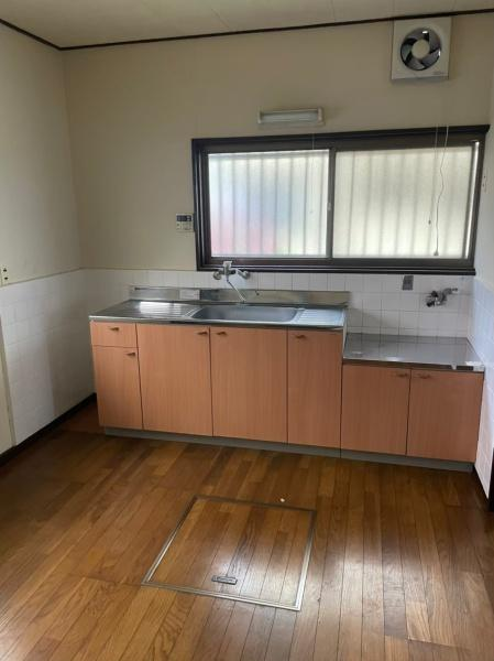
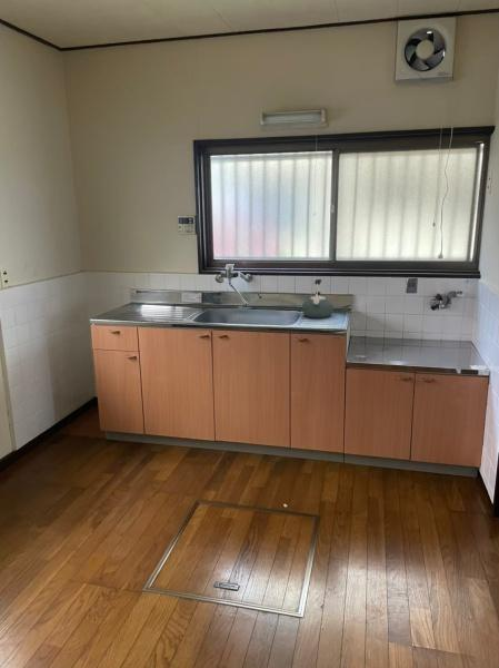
+ kettle [301,278,335,320]
